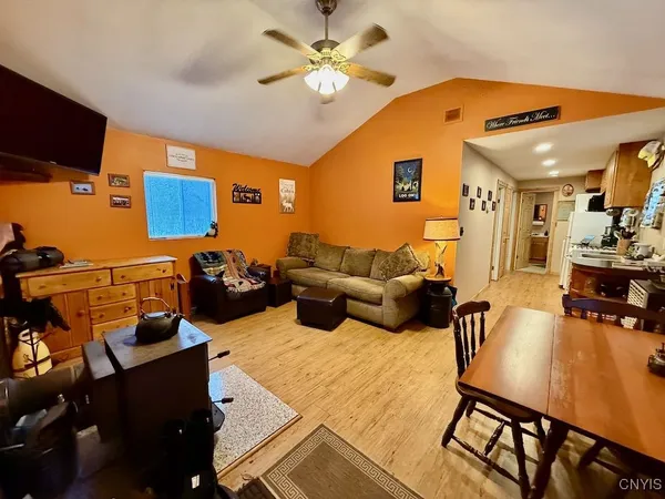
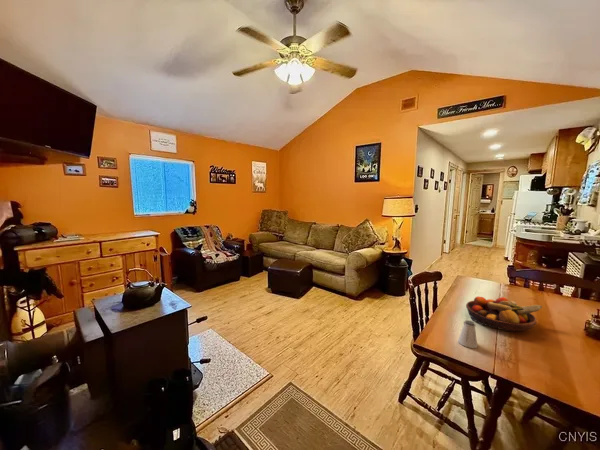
+ saltshaker [457,319,479,349]
+ fruit bowl [465,295,543,332]
